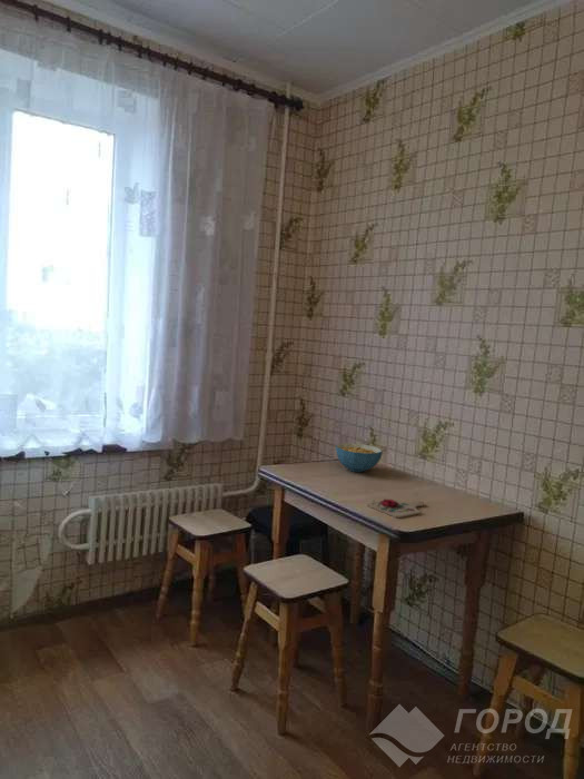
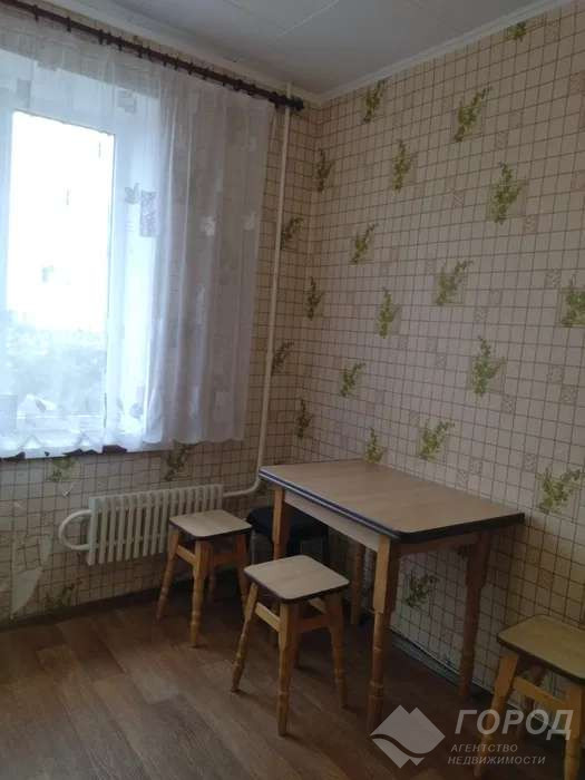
- cutting board [366,499,425,519]
- cereal bowl [335,442,383,473]
